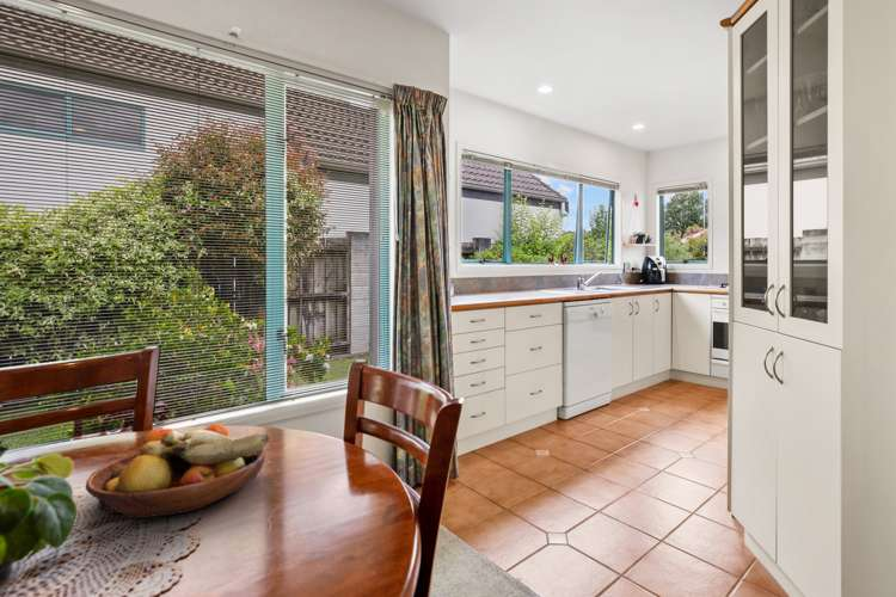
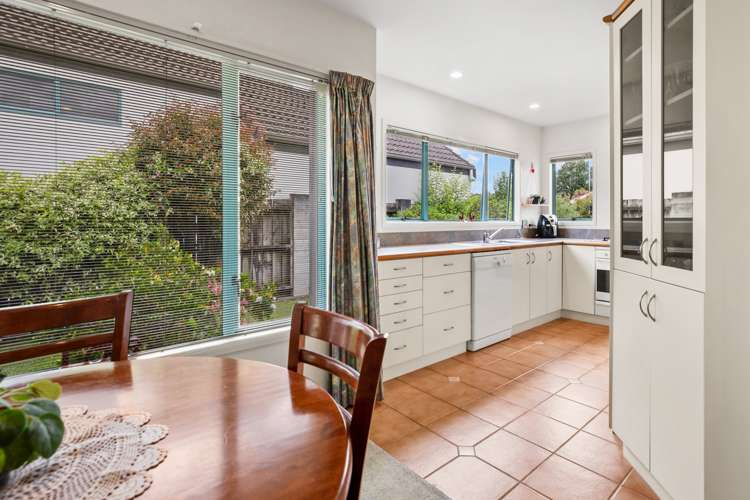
- fruit bowl [84,423,271,519]
